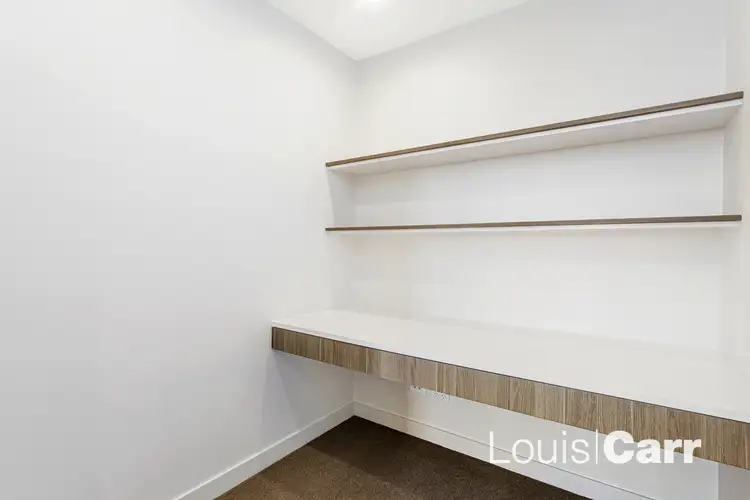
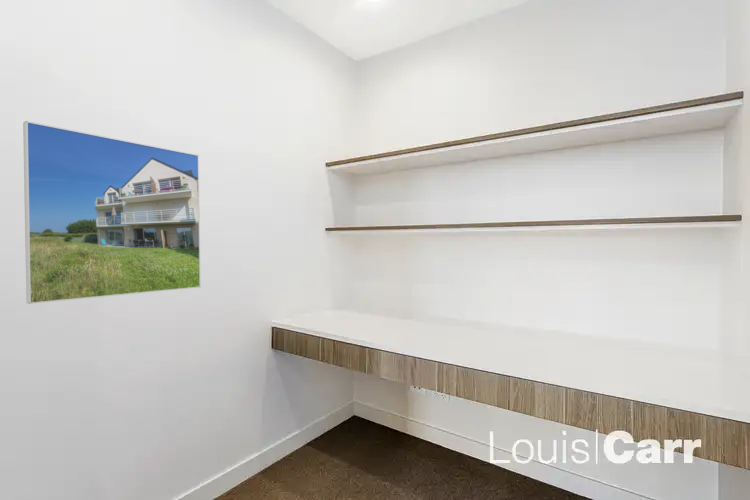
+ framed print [22,120,201,305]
